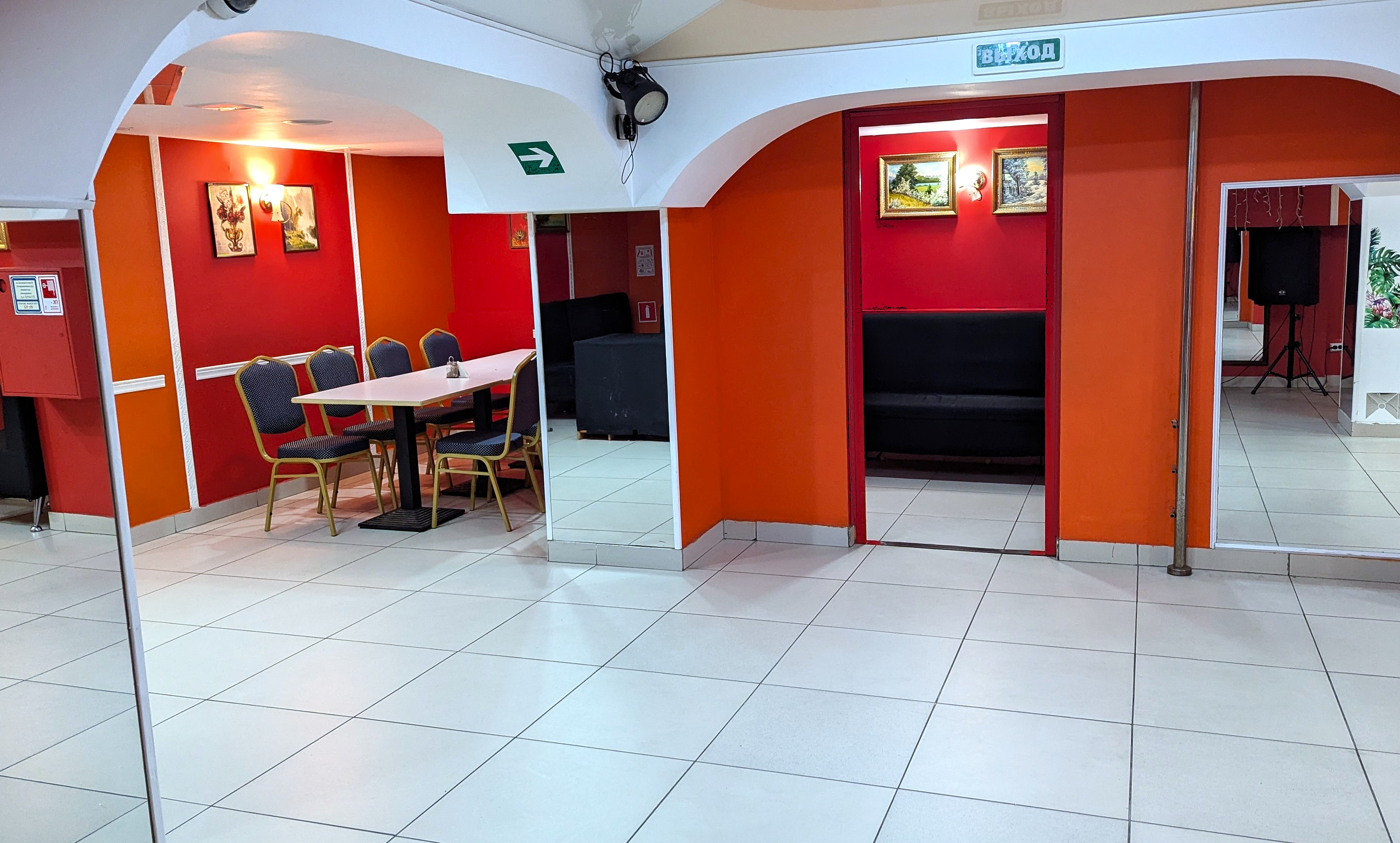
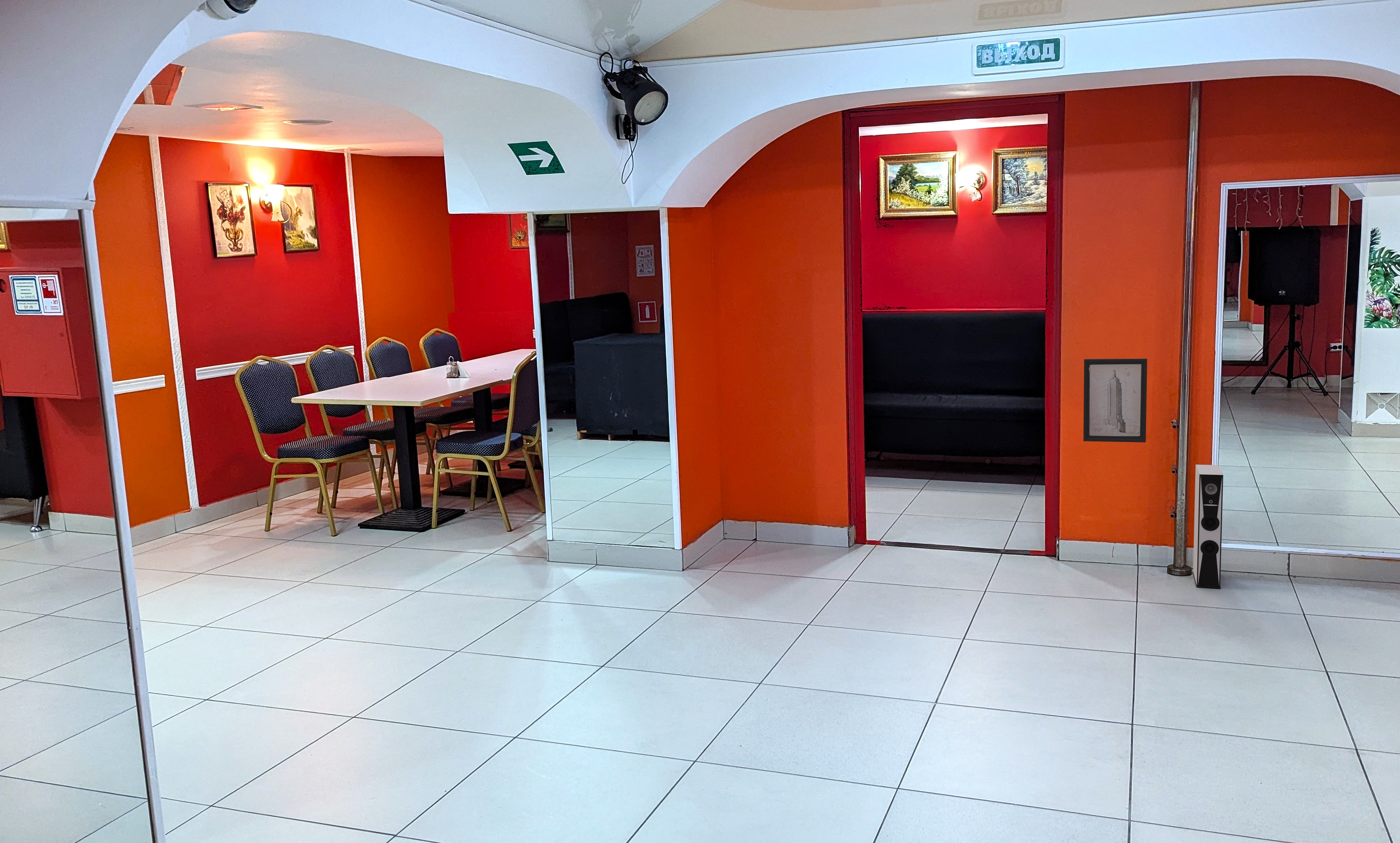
+ speaker [1192,464,1223,588]
+ wall art [1083,358,1148,443]
